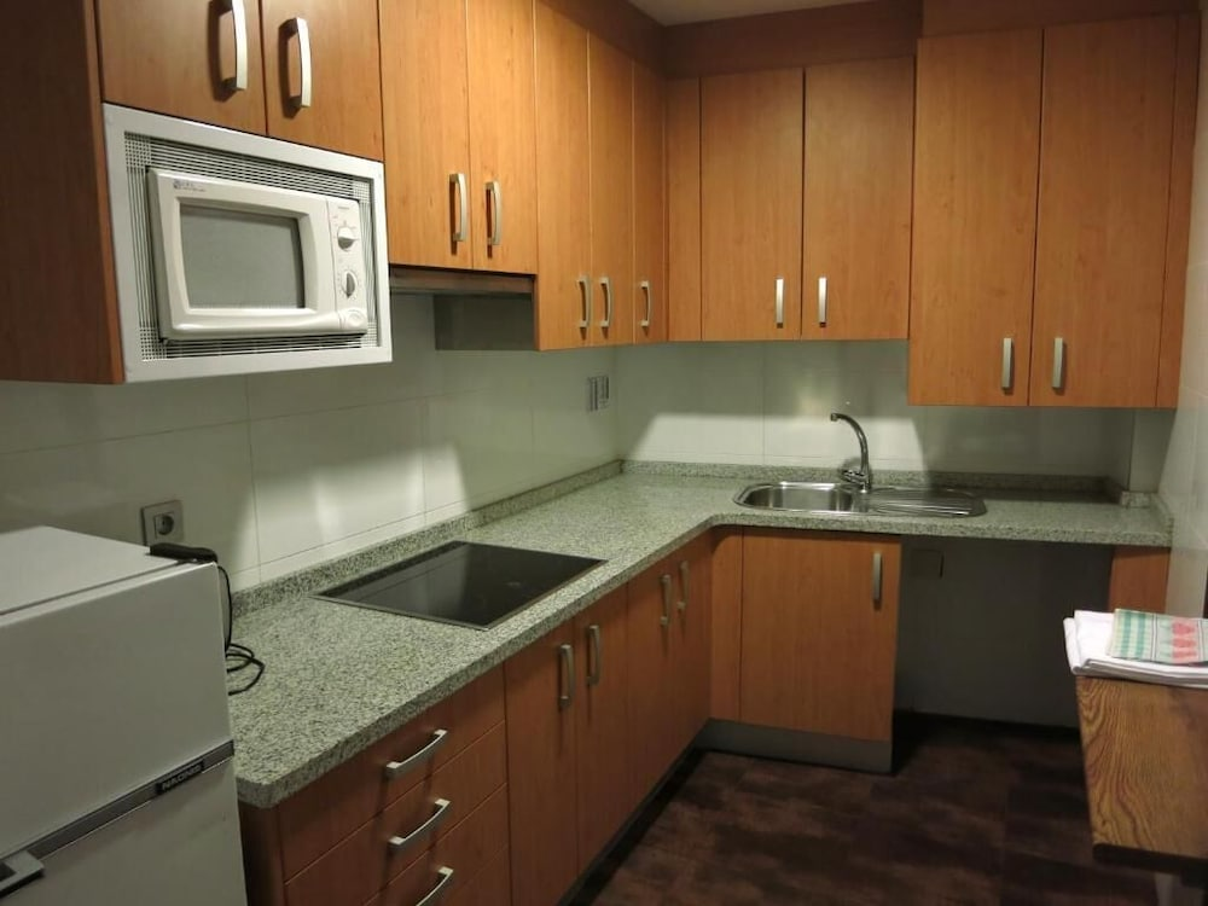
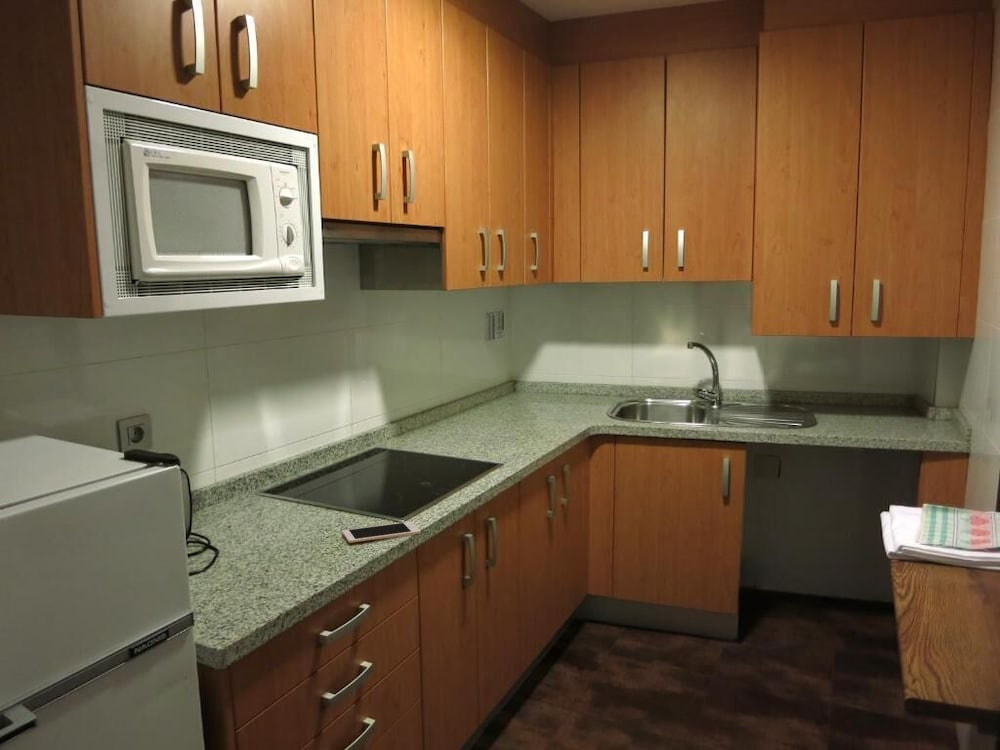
+ cell phone [341,521,422,544]
